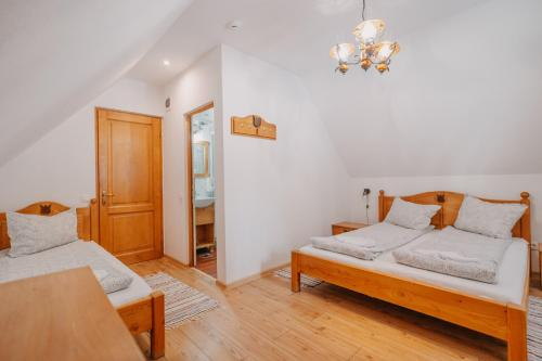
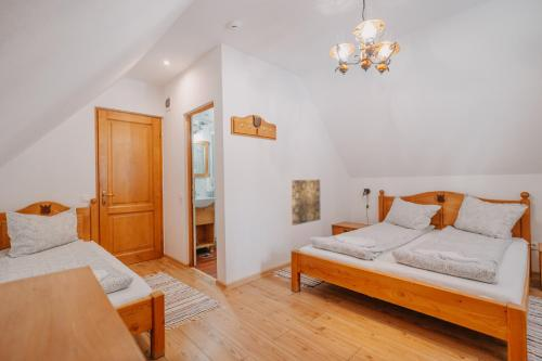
+ wall art [291,179,322,227]
